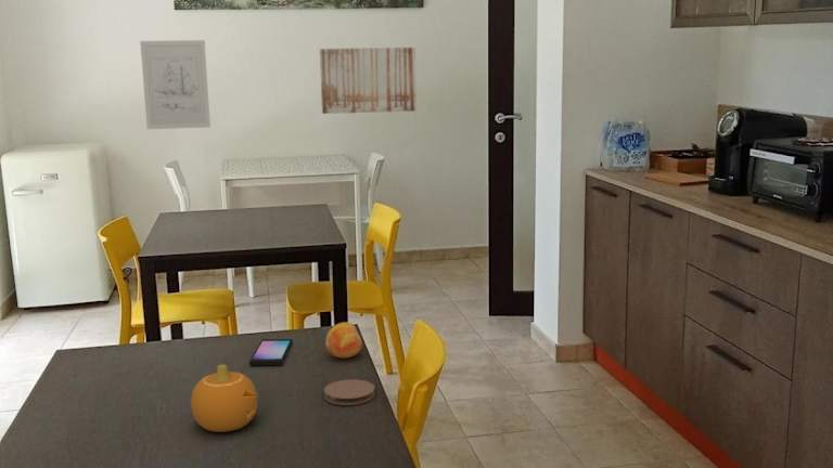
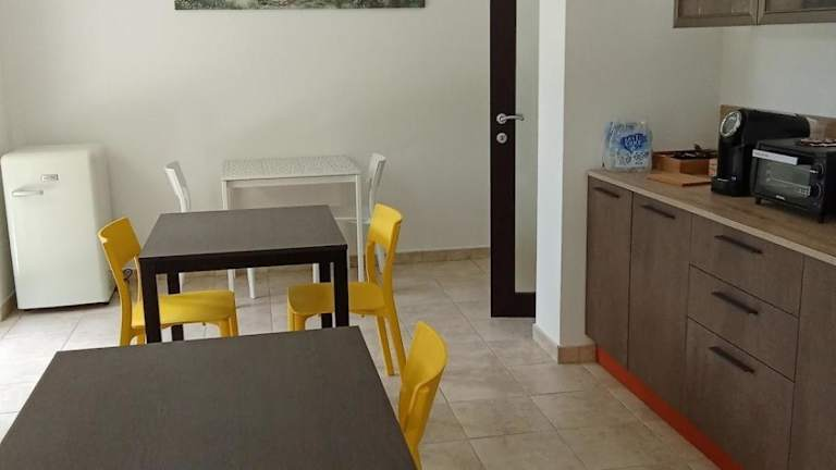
- wall art [139,39,212,130]
- wall art [319,47,418,115]
- coaster [323,378,376,406]
- fruit [324,321,363,359]
- fruit [190,363,259,433]
- smartphone [248,338,294,366]
